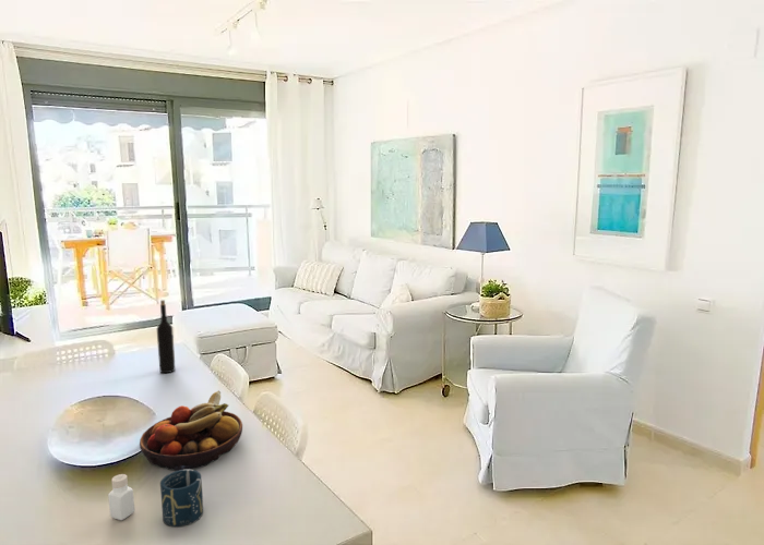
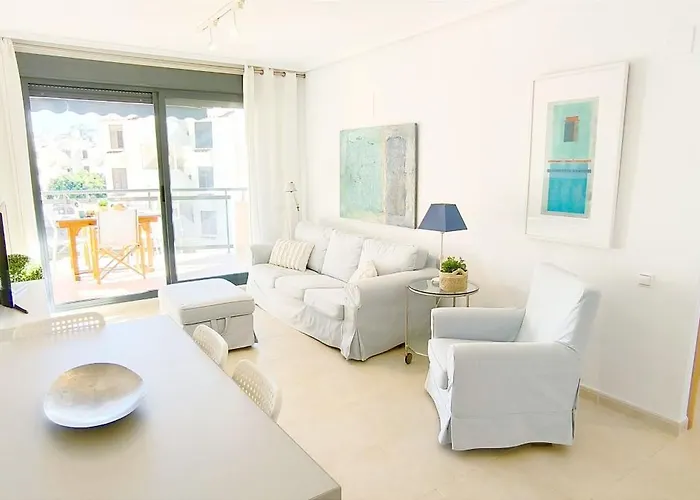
- wine bottle [156,299,176,374]
- pepper shaker [107,473,135,521]
- fruit bowl [139,389,243,471]
- cup [159,469,204,528]
